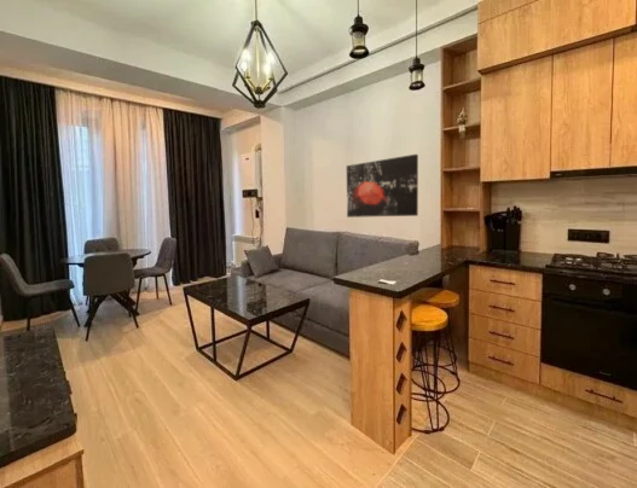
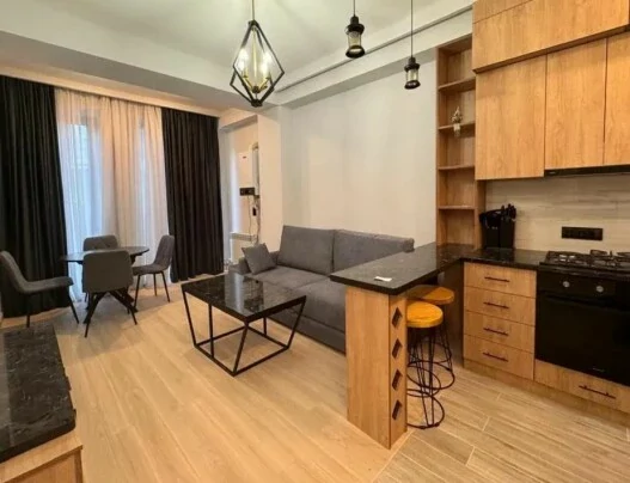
- wall art [346,153,419,219]
